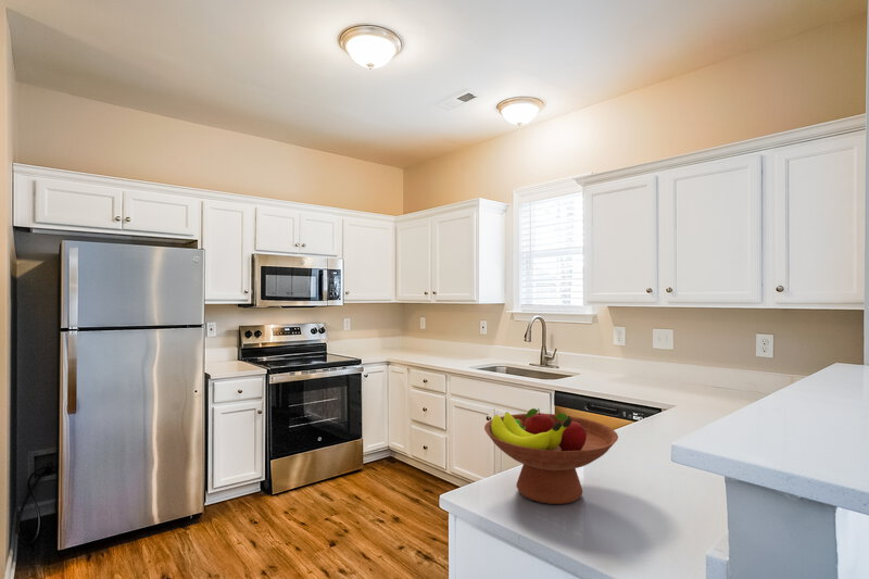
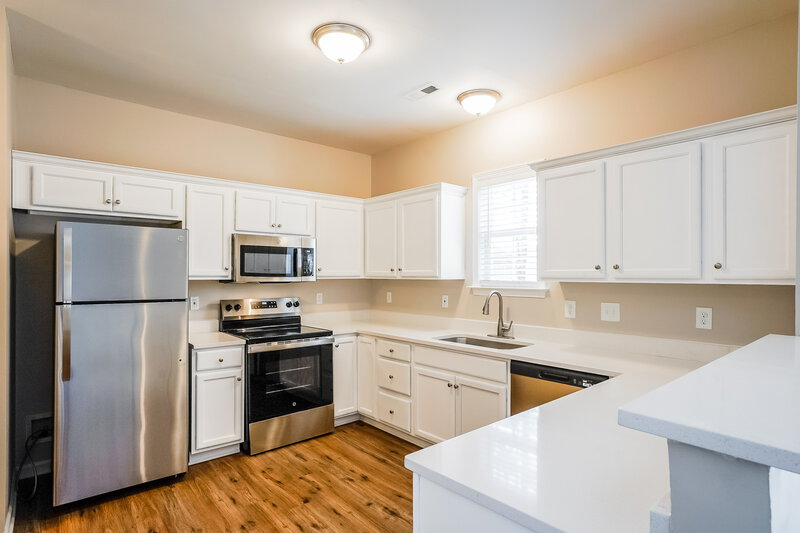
- fruit bowl [483,407,619,505]
